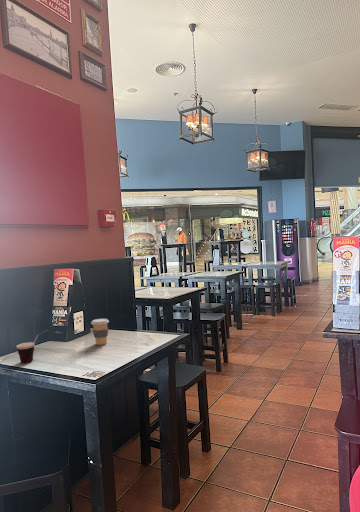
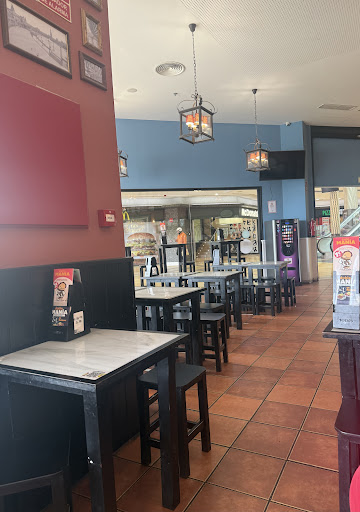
- coffee cup [90,318,110,346]
- cup [15,329,49,364]
